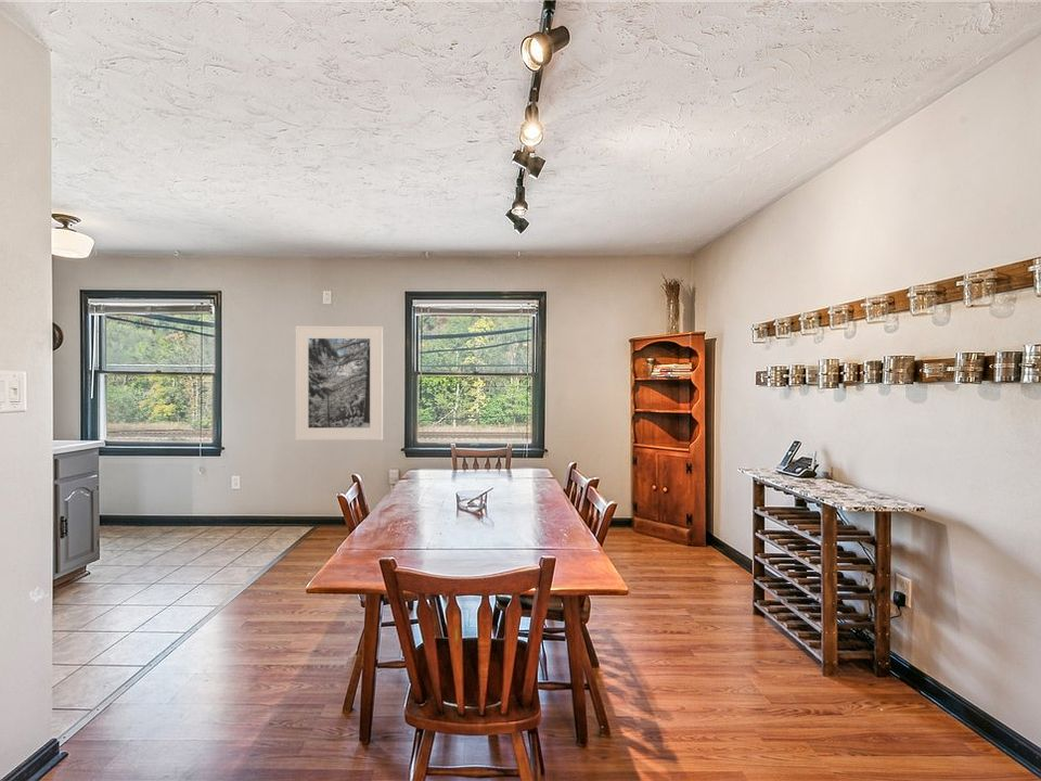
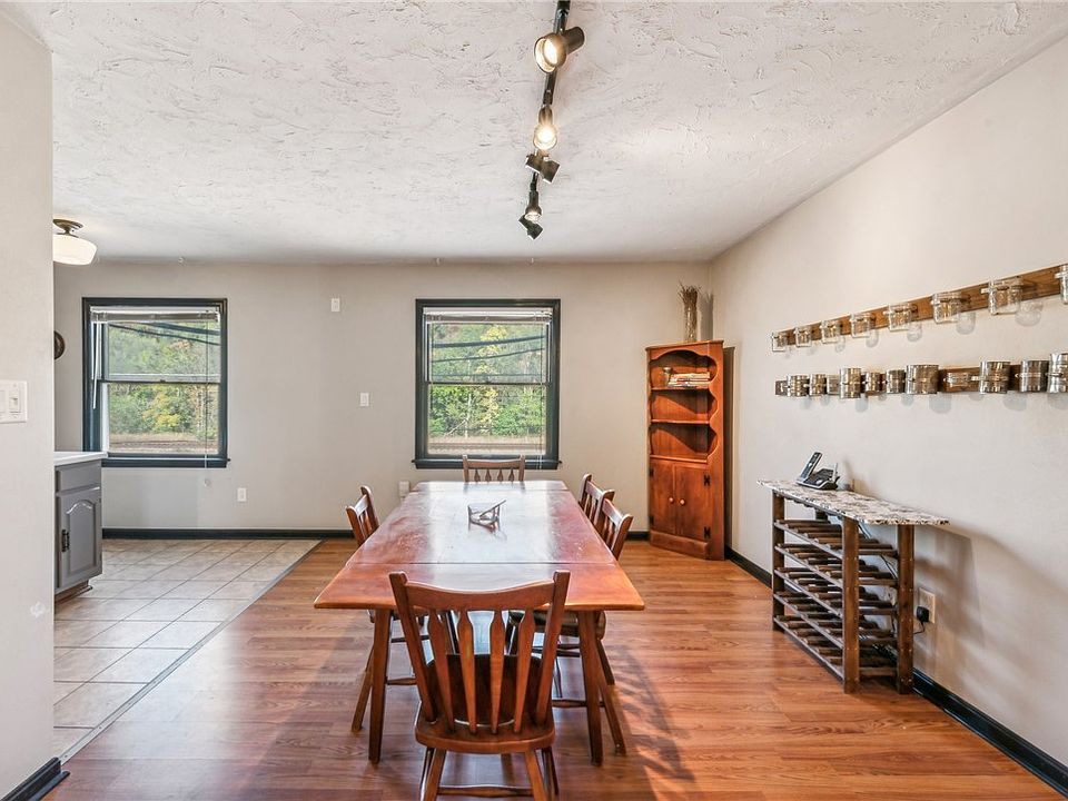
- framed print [295,324,384,441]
